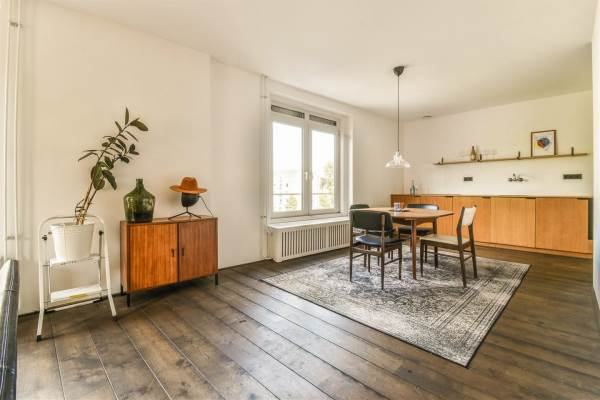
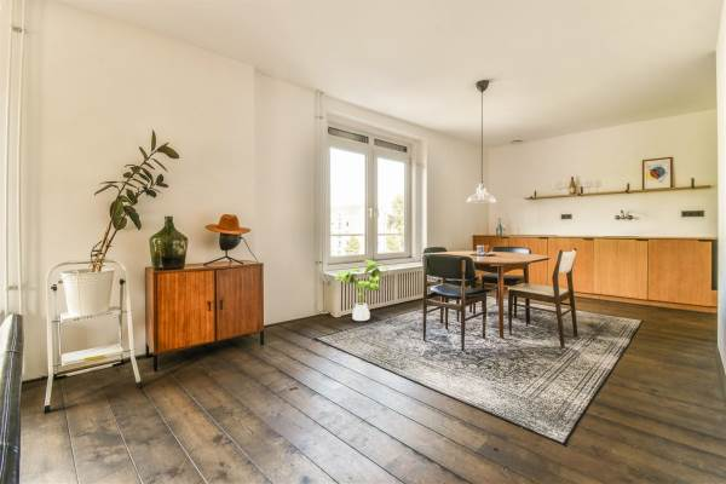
+ house plant [333,259,393,322]
